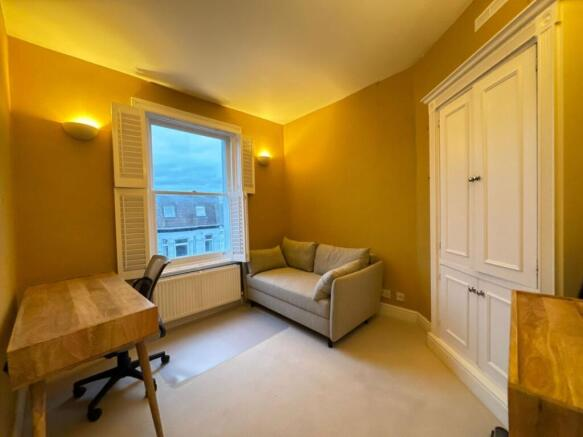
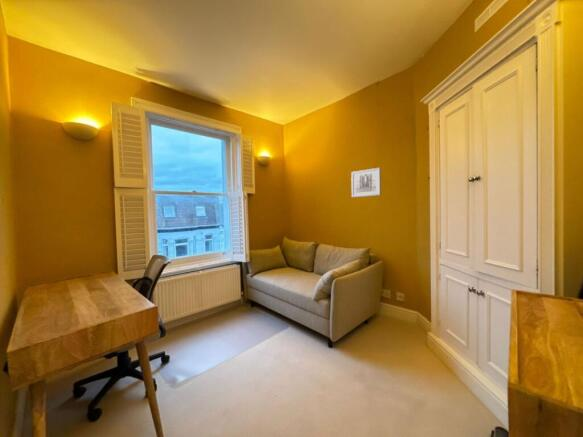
+ wall art [350,167,382,198]
